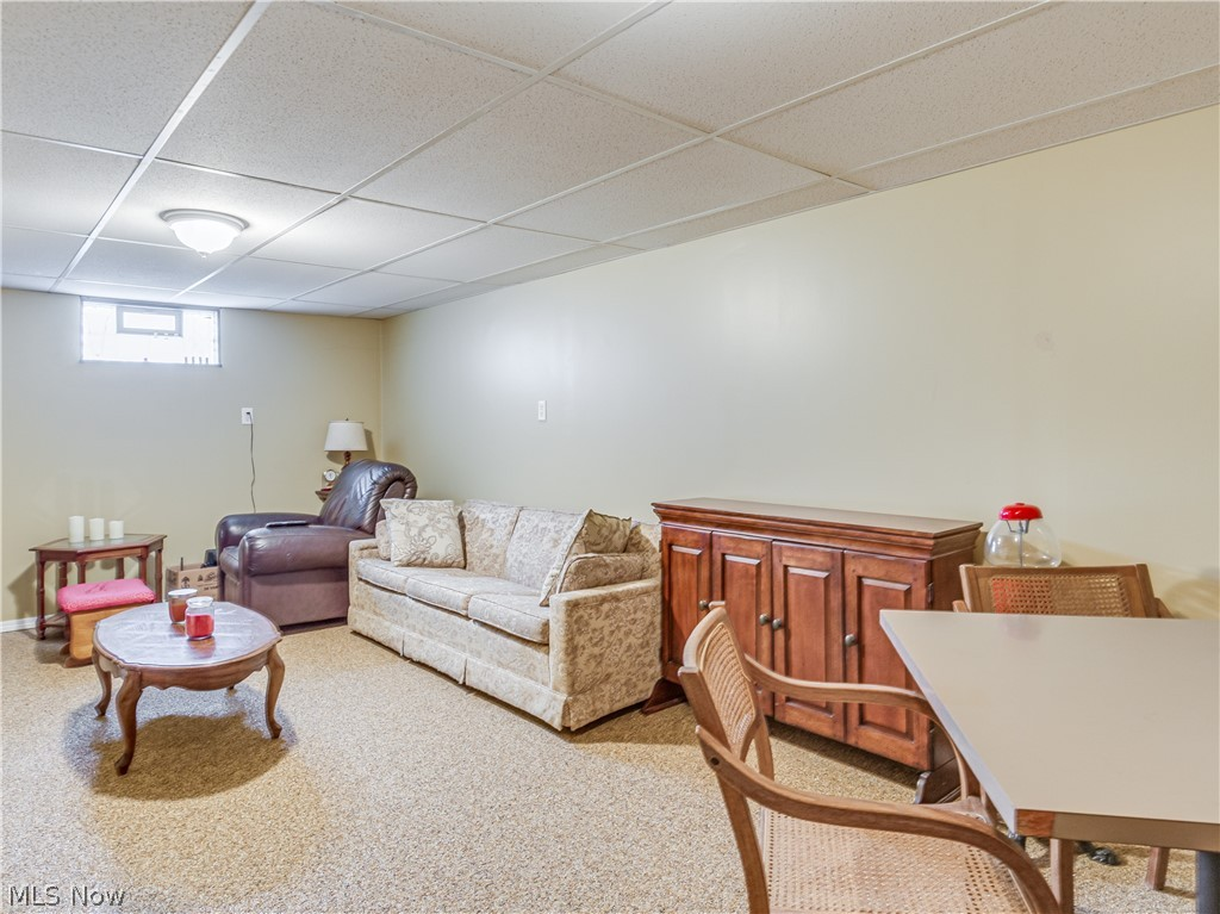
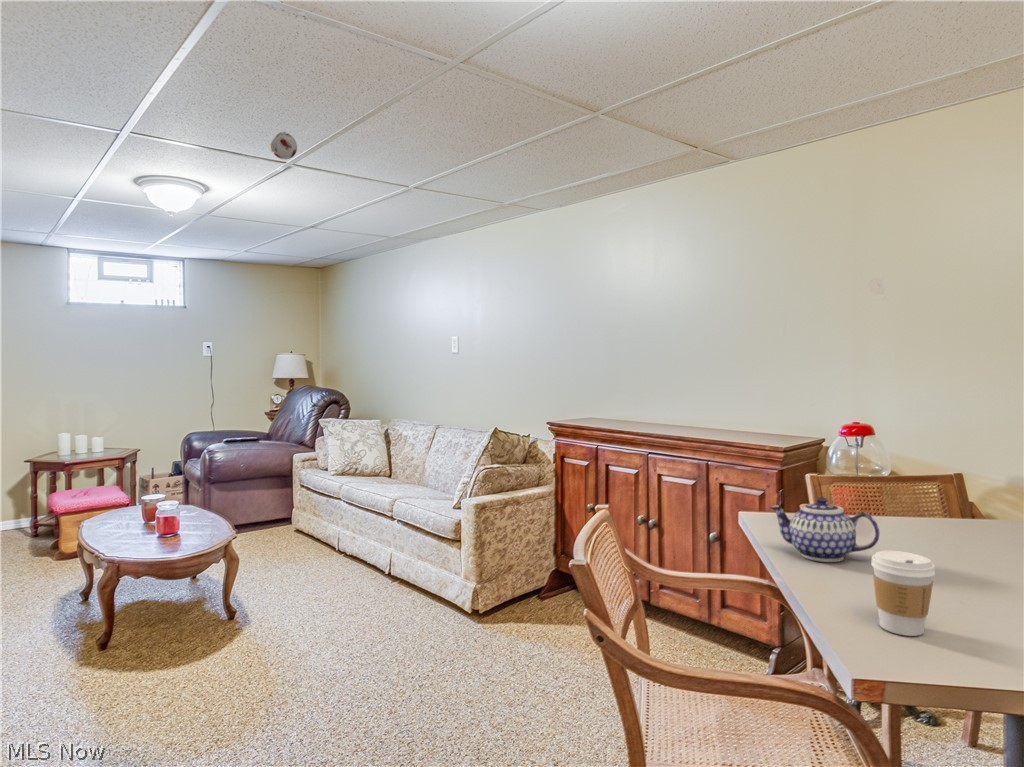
+ teapot [768,496,880,563]
+ coffee cup [870,550,936,637]
+ smoke detector [269,131,298,161]
